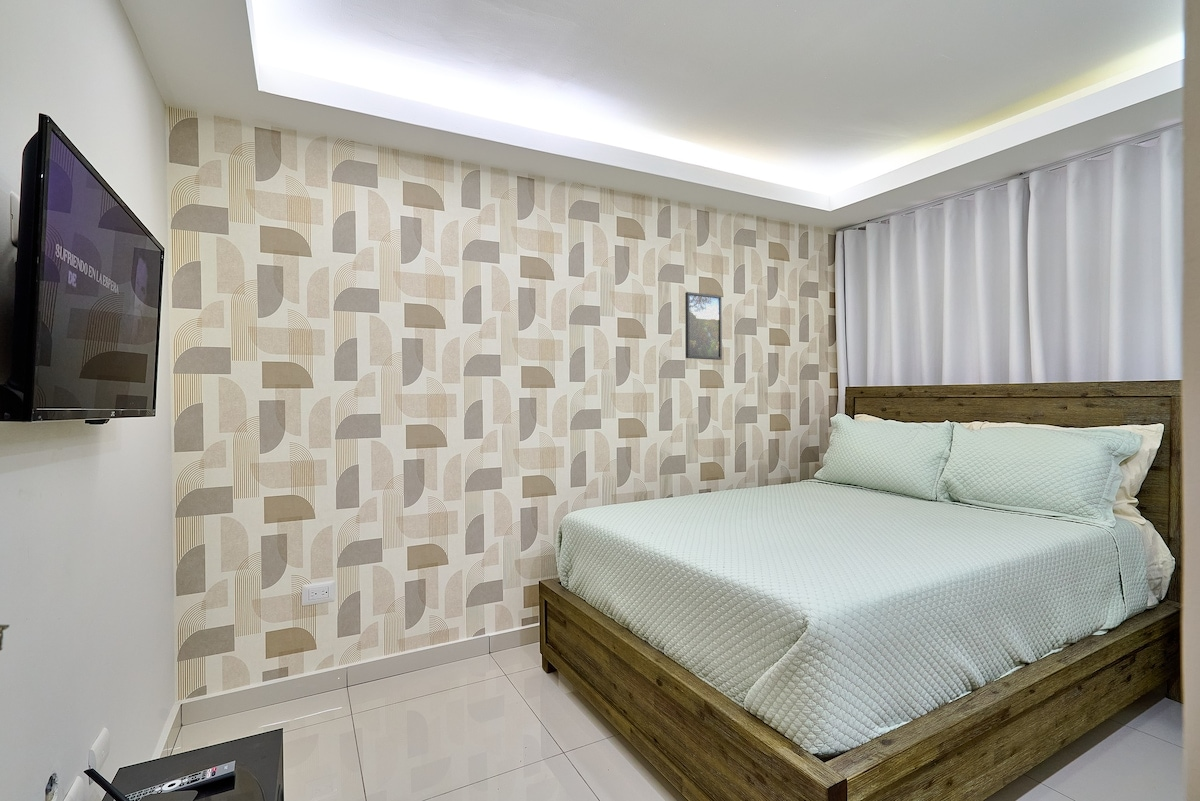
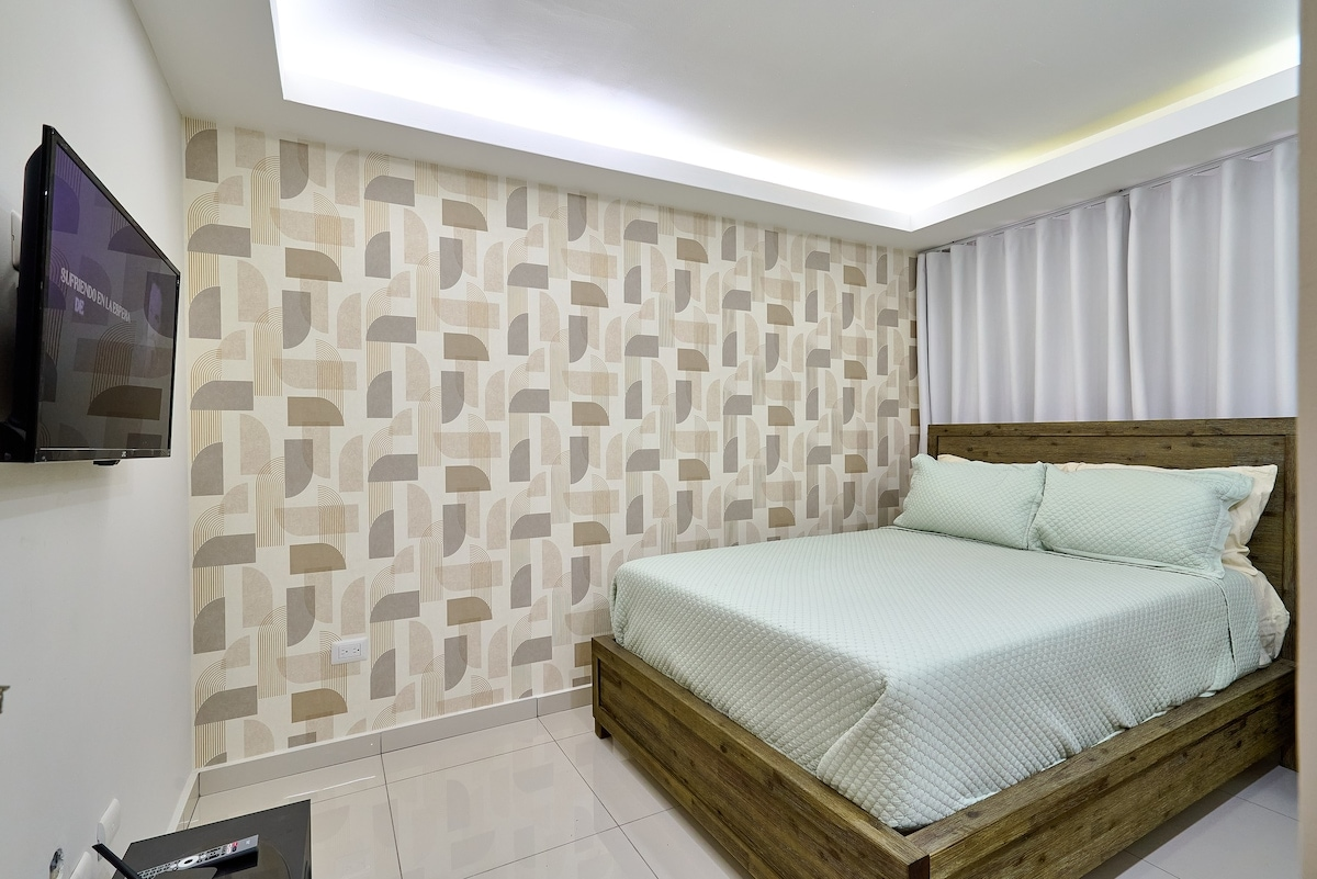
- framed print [684,291,723,361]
